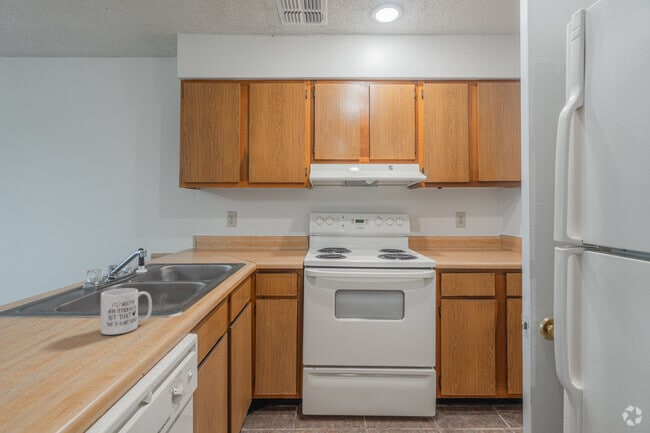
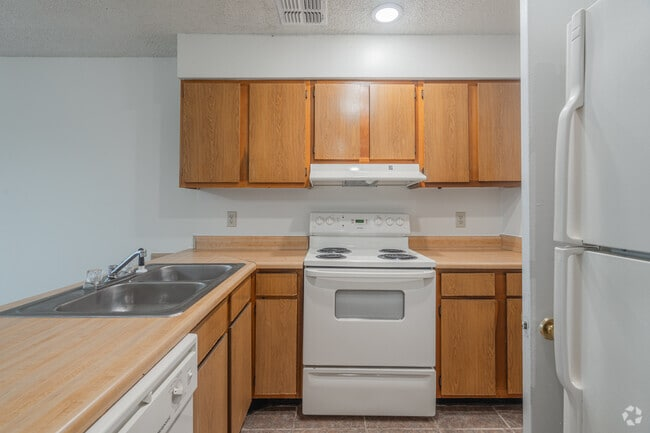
- mug [100,287,153,336]
